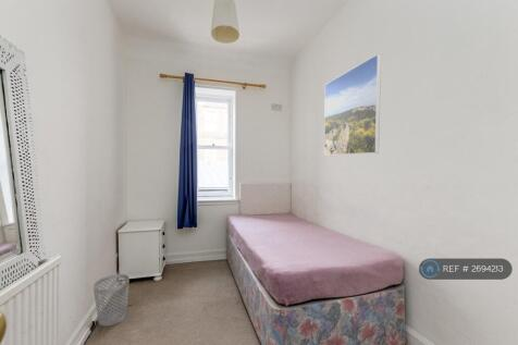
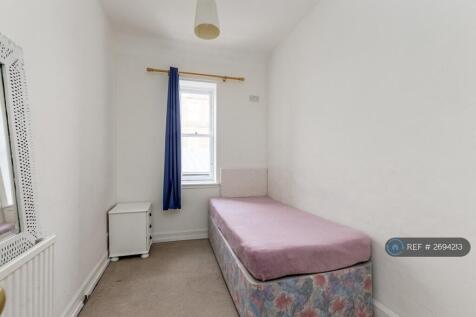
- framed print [323,53,382,156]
- wastebasket [92,273,131,326]
